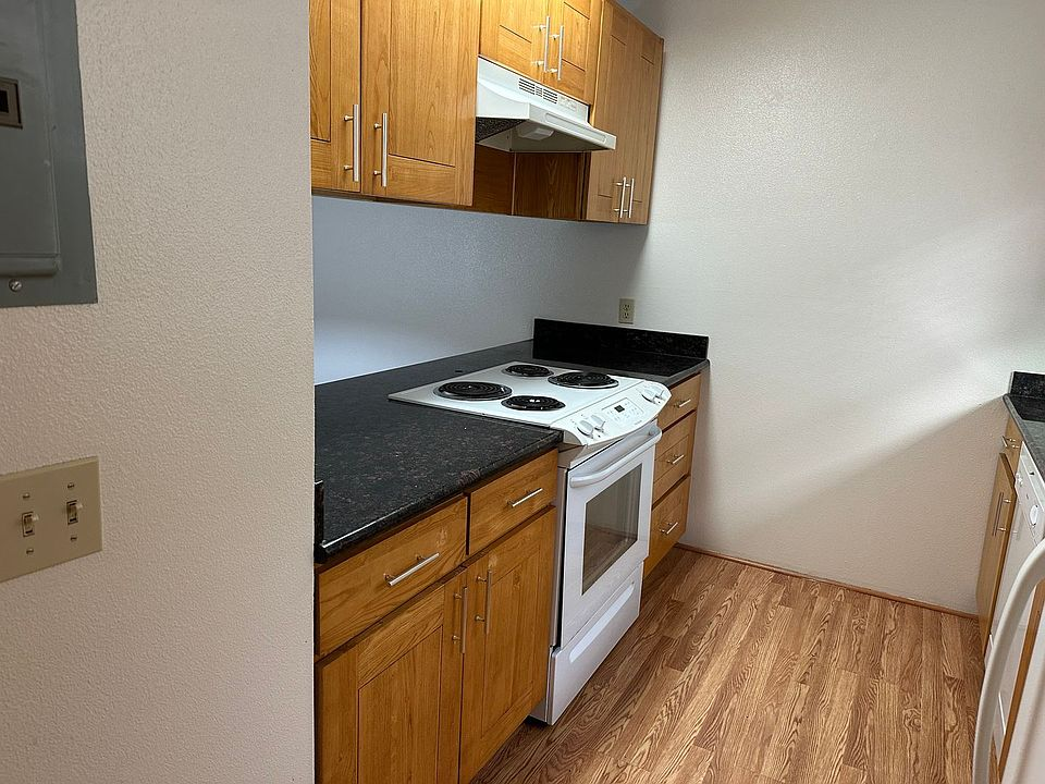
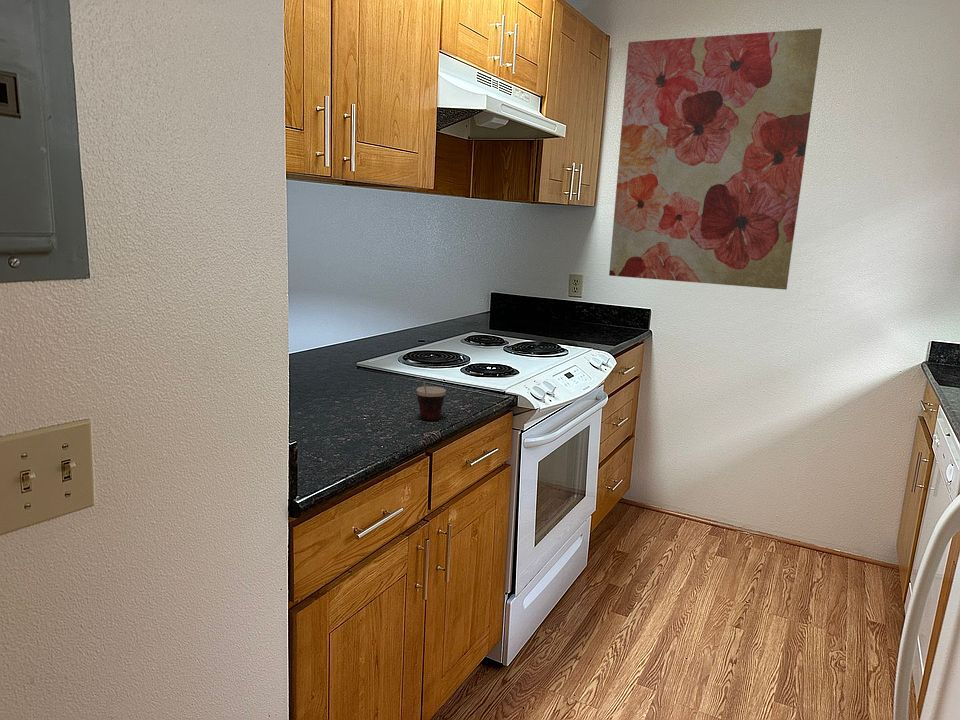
+ cup [414,376,447,421]
+ wall art [608,27,823,290]
